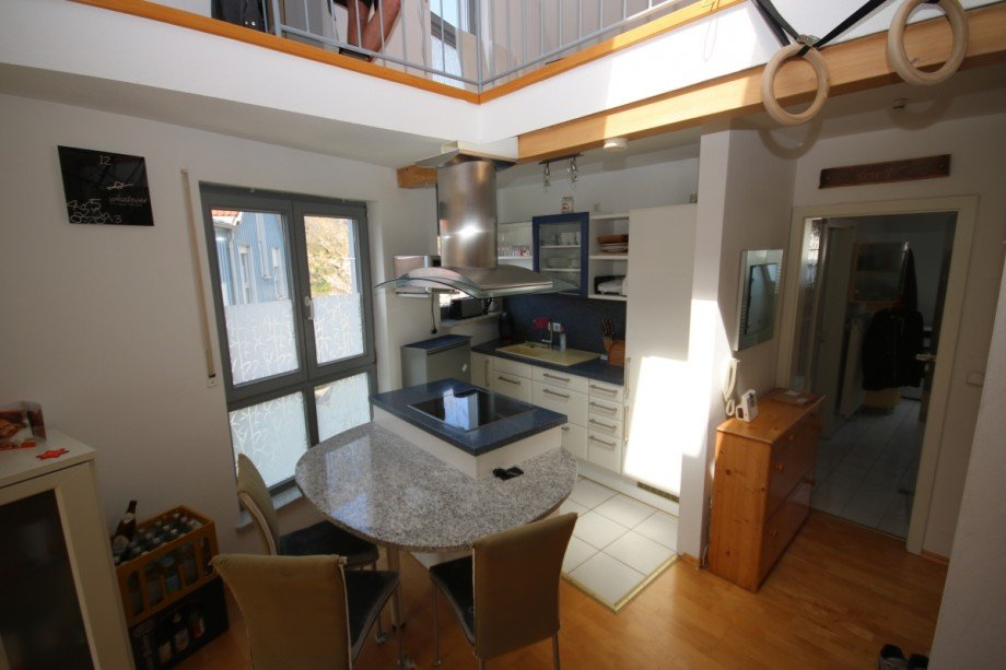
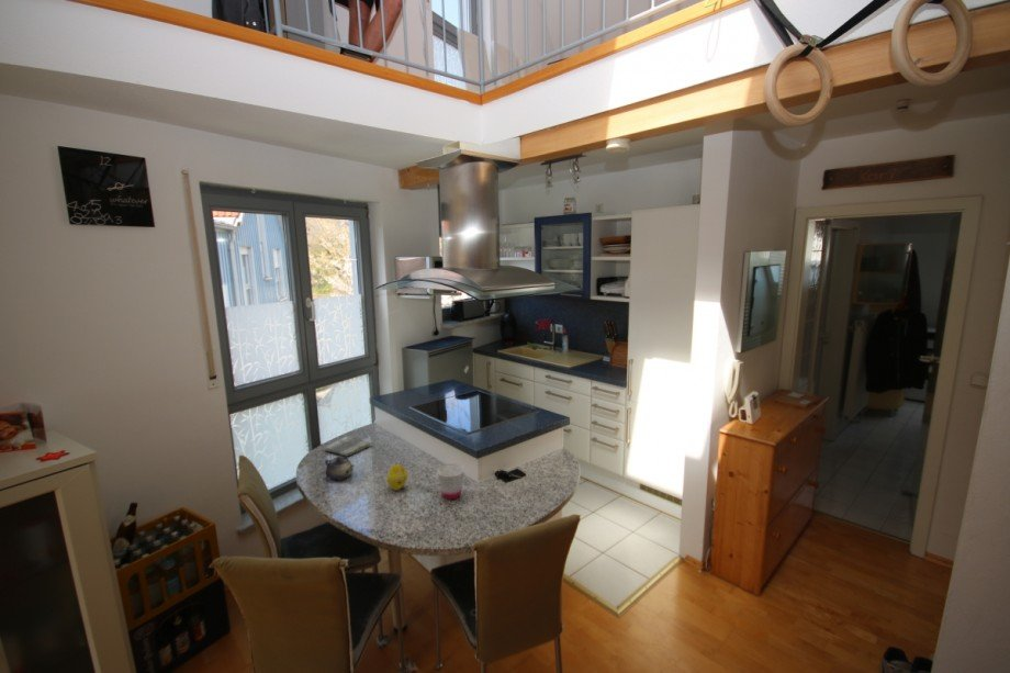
+ dish towel [323,436,372,458]
+ fruit [385,462,408,492]
+ teapot [324,456,356,481]
+ cup [436,463,465,501]
